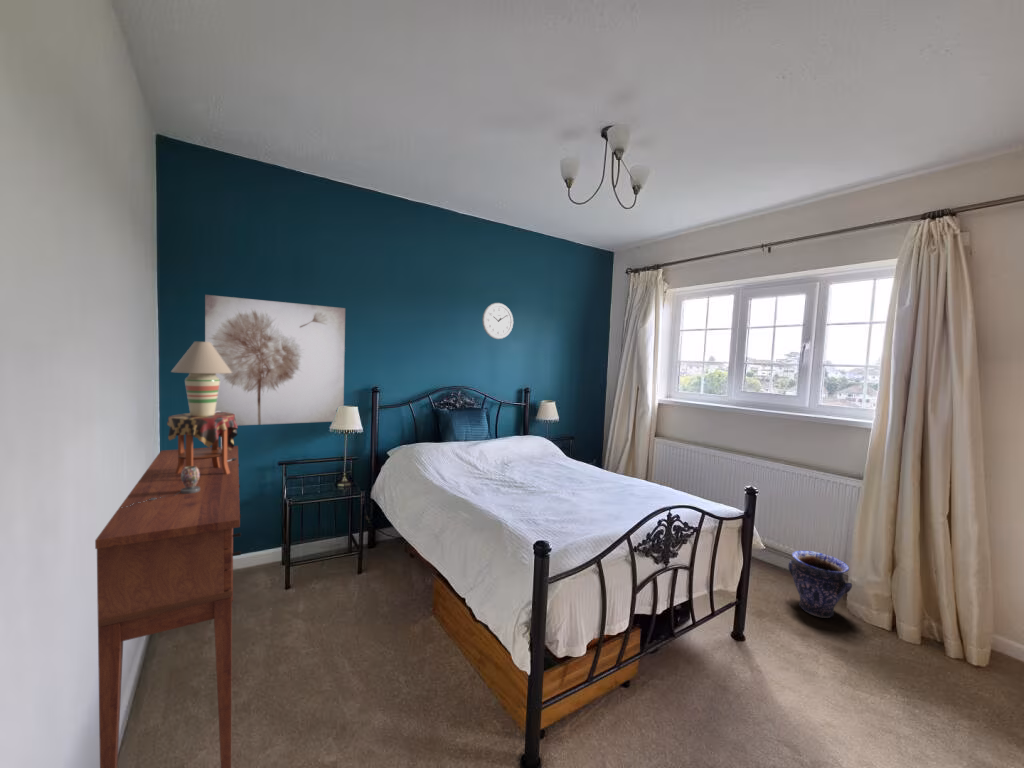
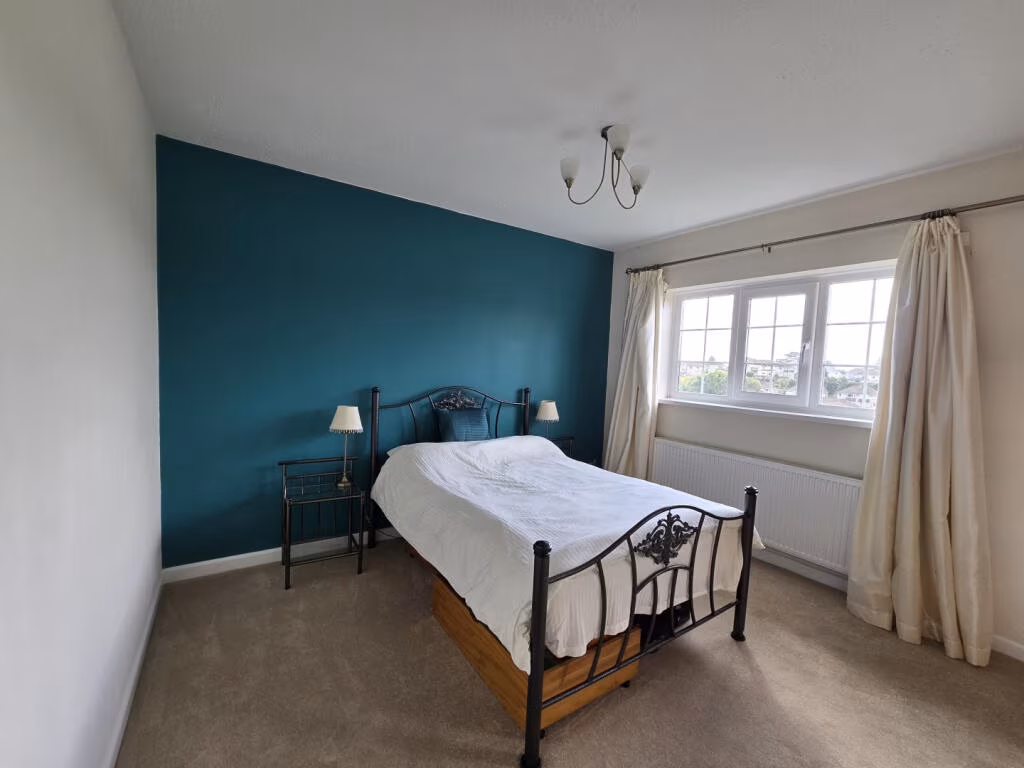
- decorative vase [121,466,200,508]
- wall clock [481,302,514,340]
- console table [94,445,242,768]
- vase [788,550,853,619]
- wall art [204,294,346,427]
- table lamp [166,340,239,474]
